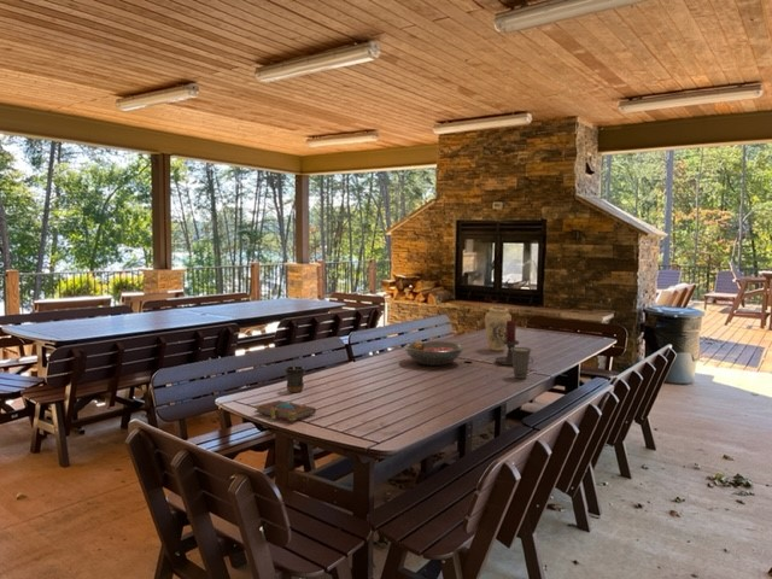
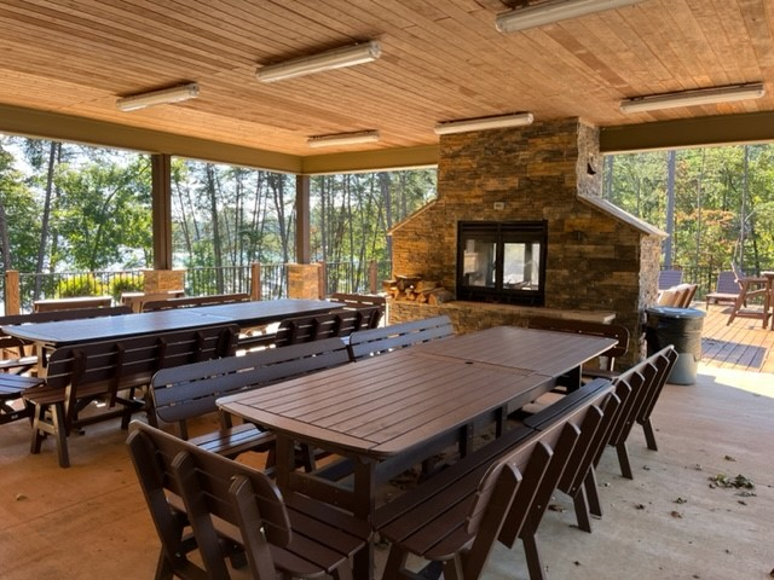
- book [252,399,317,422]
- candle holder [493,320,534,367]
- fruit bowl [403,340,464,367]
- cup [510,346,533,380]
- mug [283,362,305,393]
- vase [484,305,513,352]
